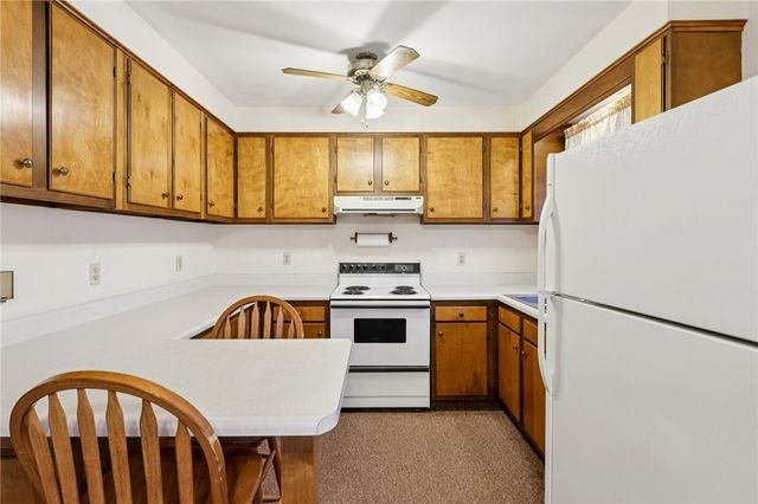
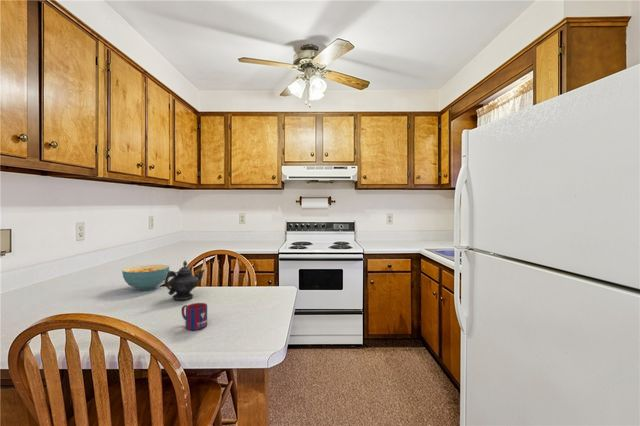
+ cereal bowl [121,264,170,291]
+ teapot [163,260,206,301]
+ mug [181,302,208,331]
